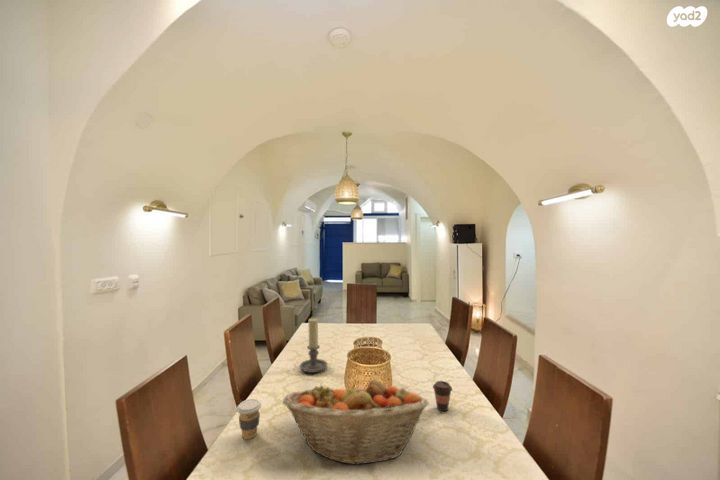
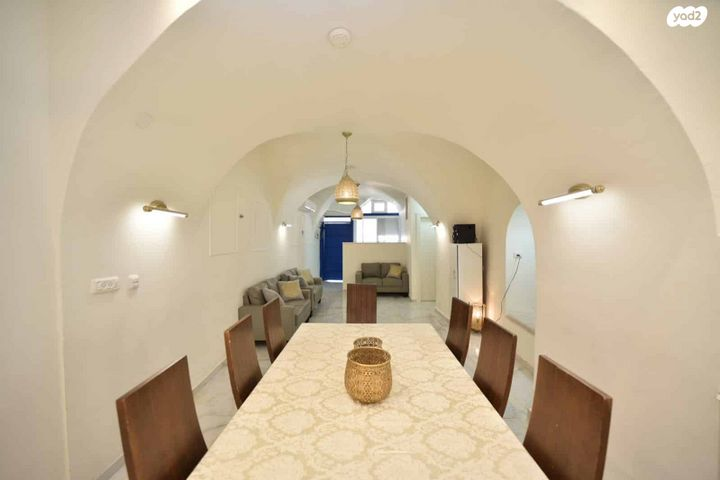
- fruit basket [282,378,430,466]
- coffee cup [432,380,453,412]
- coffee cup [236,398,262,440]
- candle holder [299,317,328,374]
